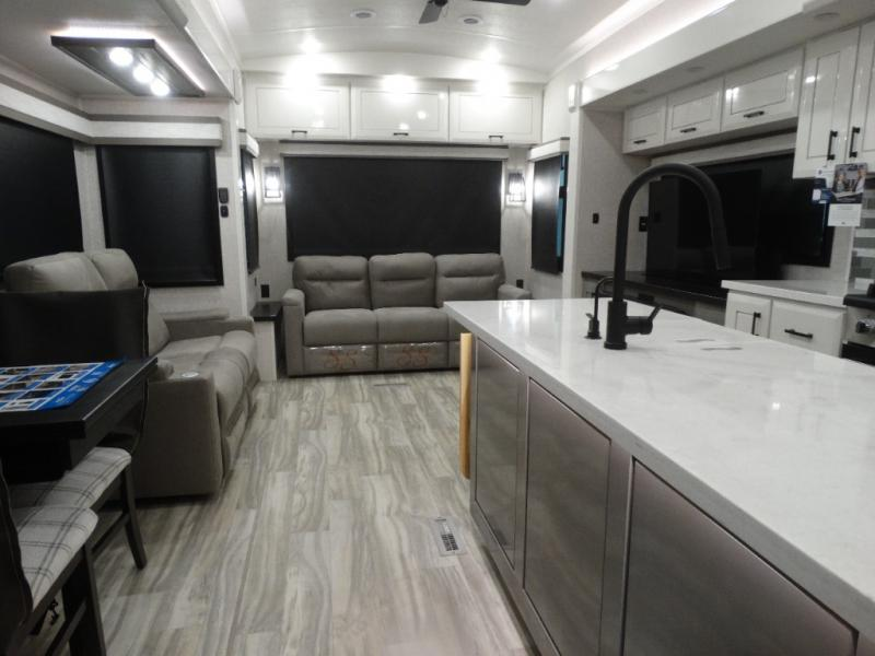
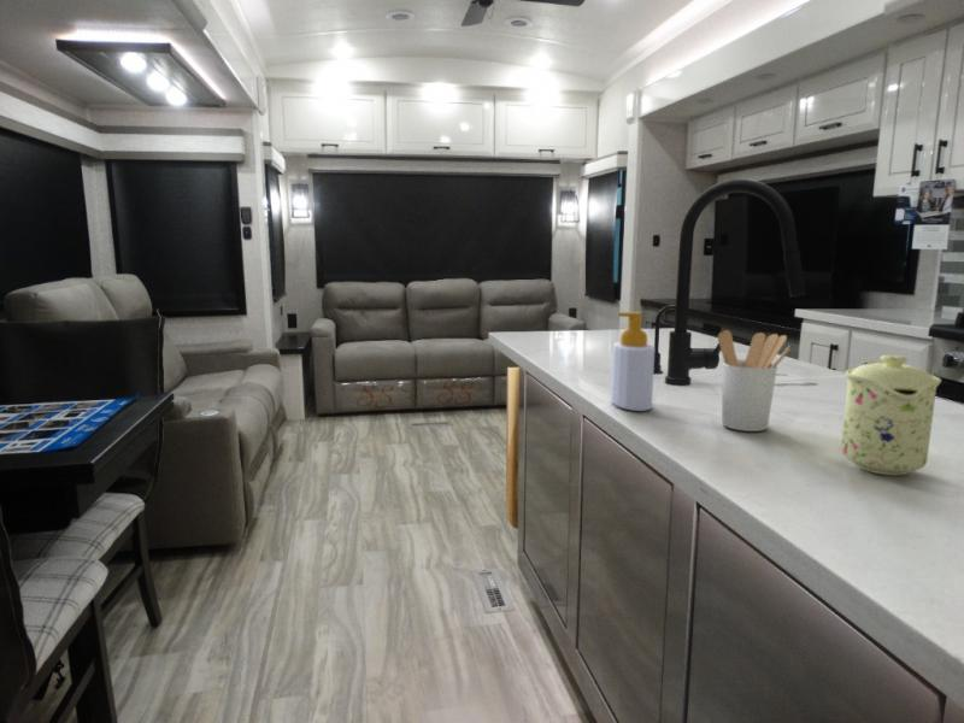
+ utensil holder [717,329,792,433]
+ soap bottle [610,311,656,412]
+ mug [840,354,942,476]
